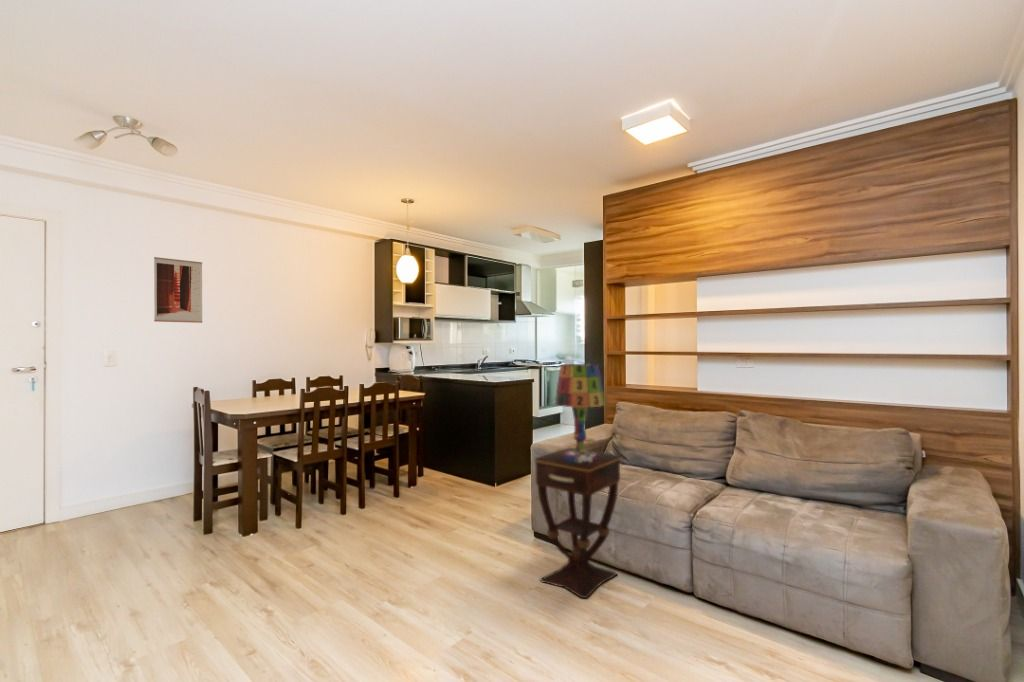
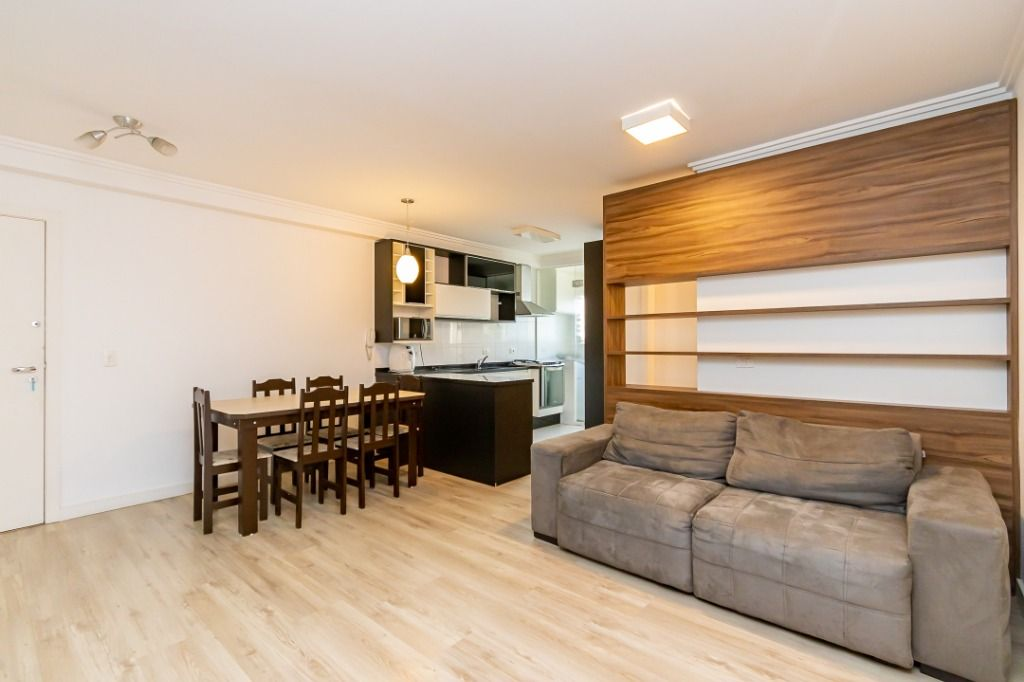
- wall art [153,256,203,324]
- table lamp [553,363,606,463]
- side table [533,447,622,599]
